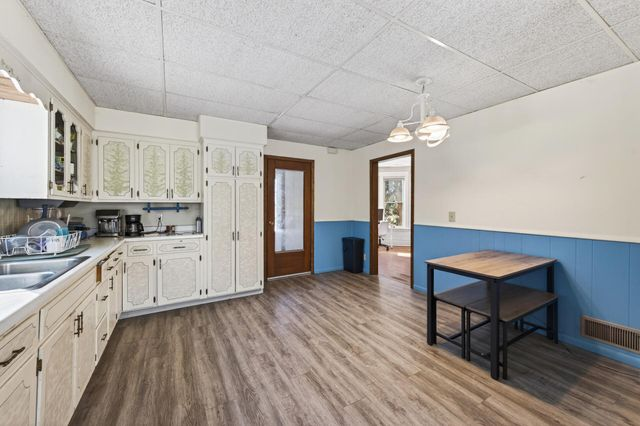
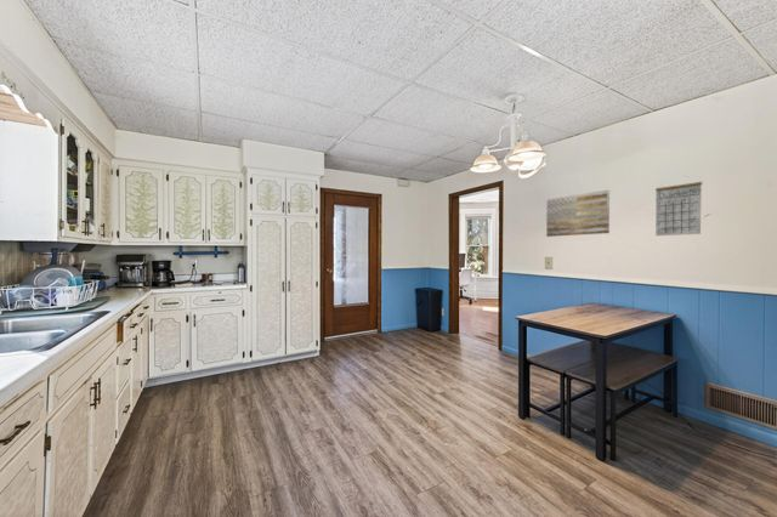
+ wall art [545,189,611,238]
+ calendar [654,175,703,237]
